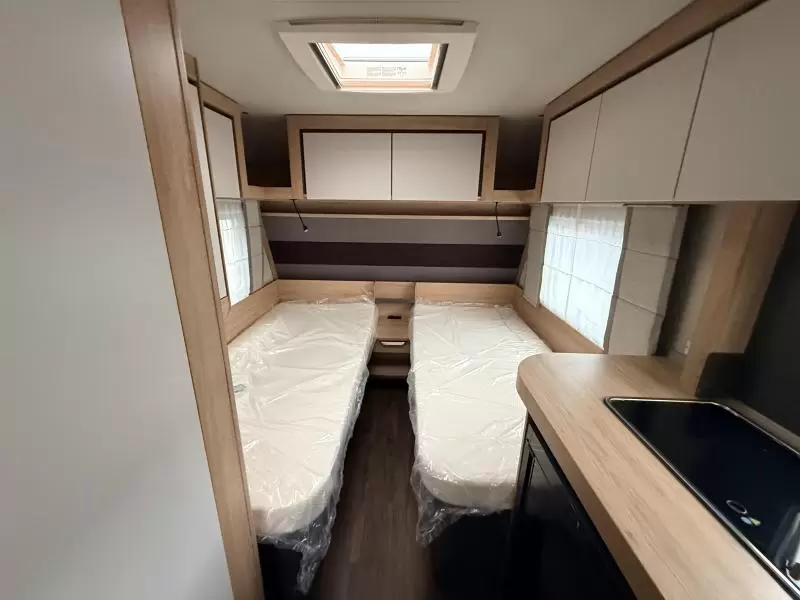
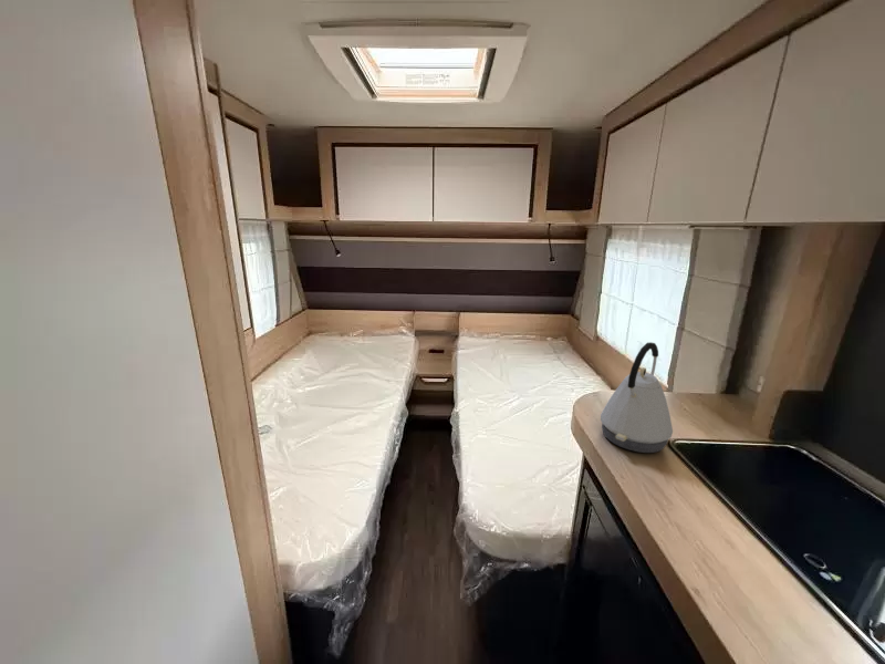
+ kettle [600,341,674,454]
